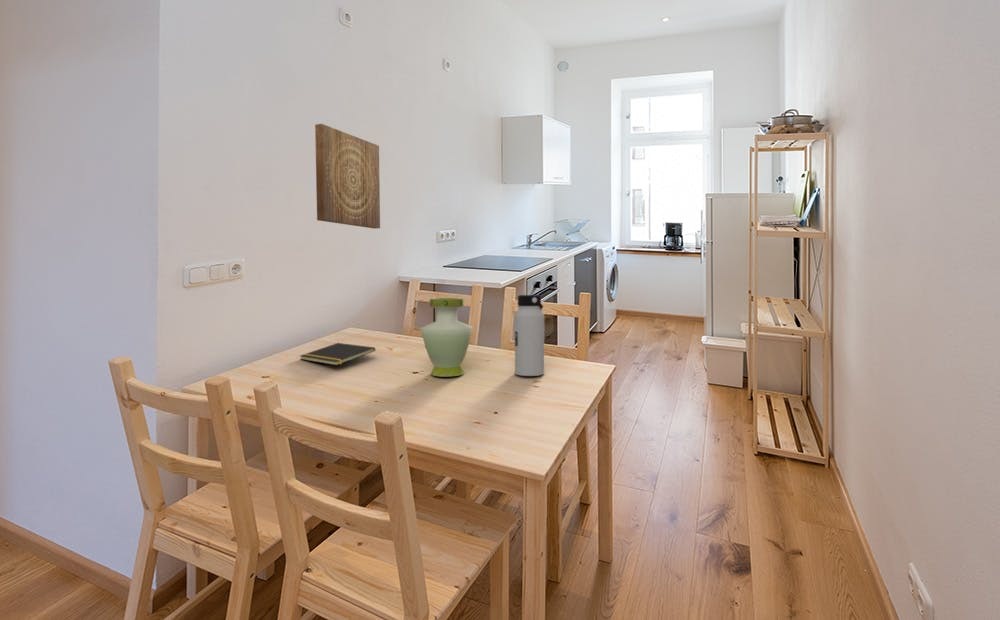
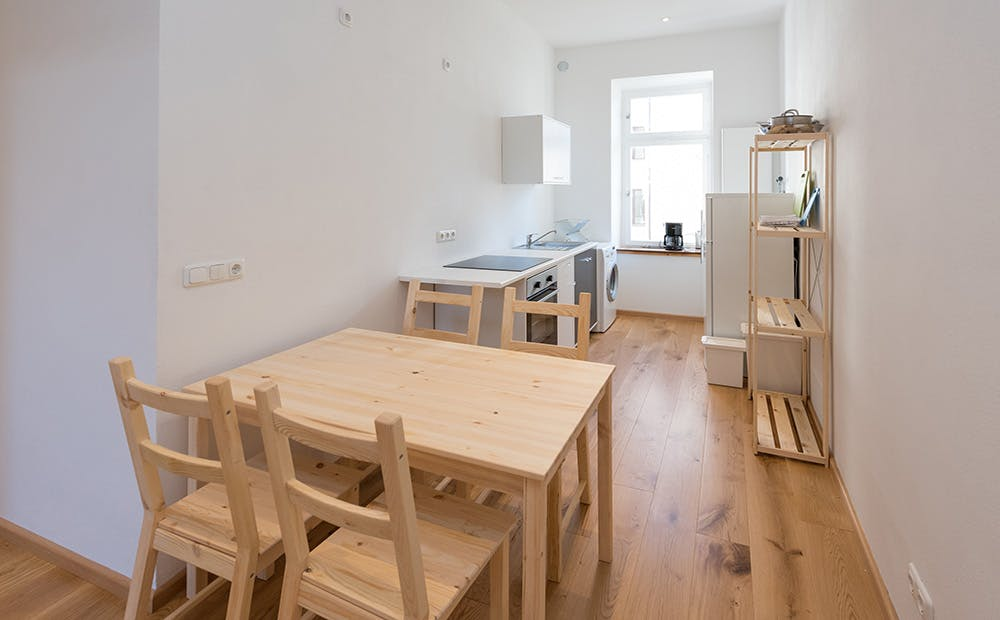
- wall art [314,123,381,230]
- vase [419,297,474,377]
- notepad [299,342,376,366]
- water bottle [514,294,545,377]
